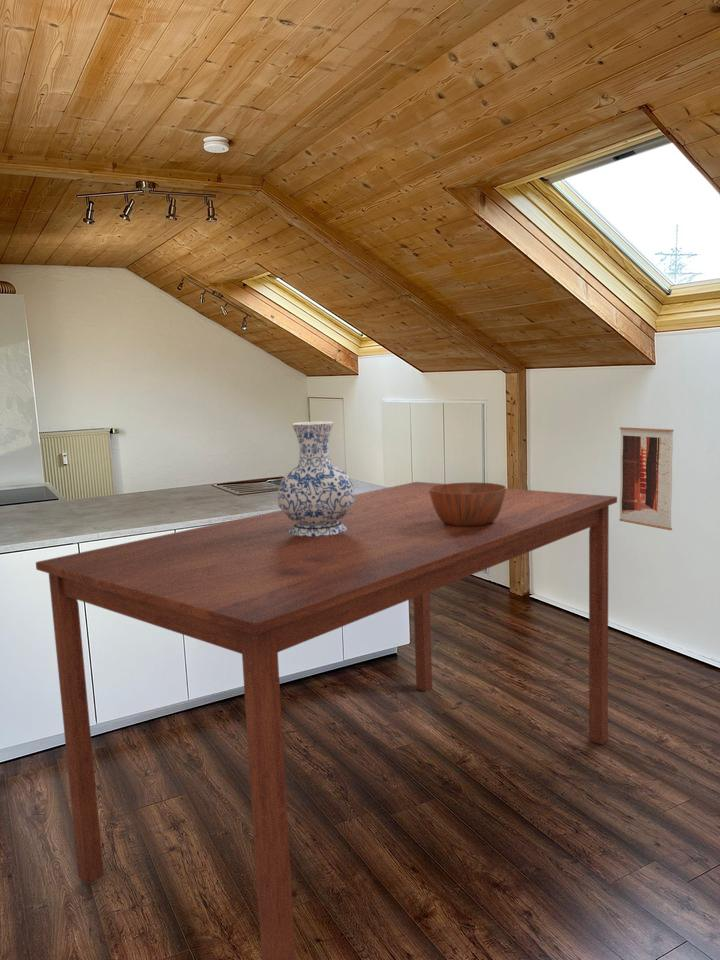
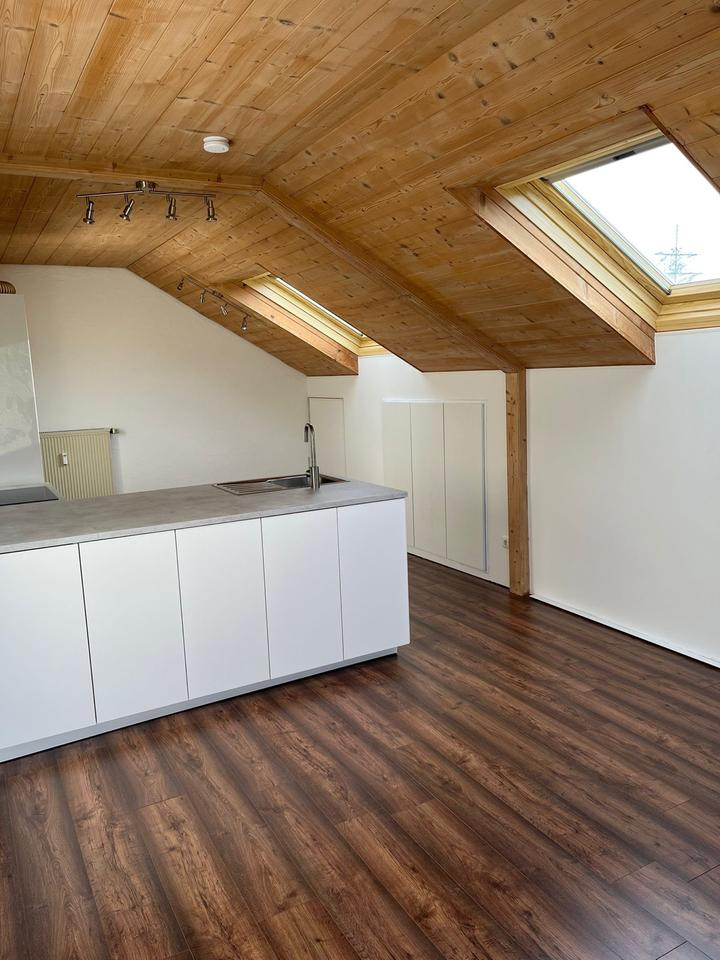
- dining table [35,481,618,960]
- bowl [429,481,507,527]
- vase [277,420,355,536]
- wall art [618,426,675,531]
